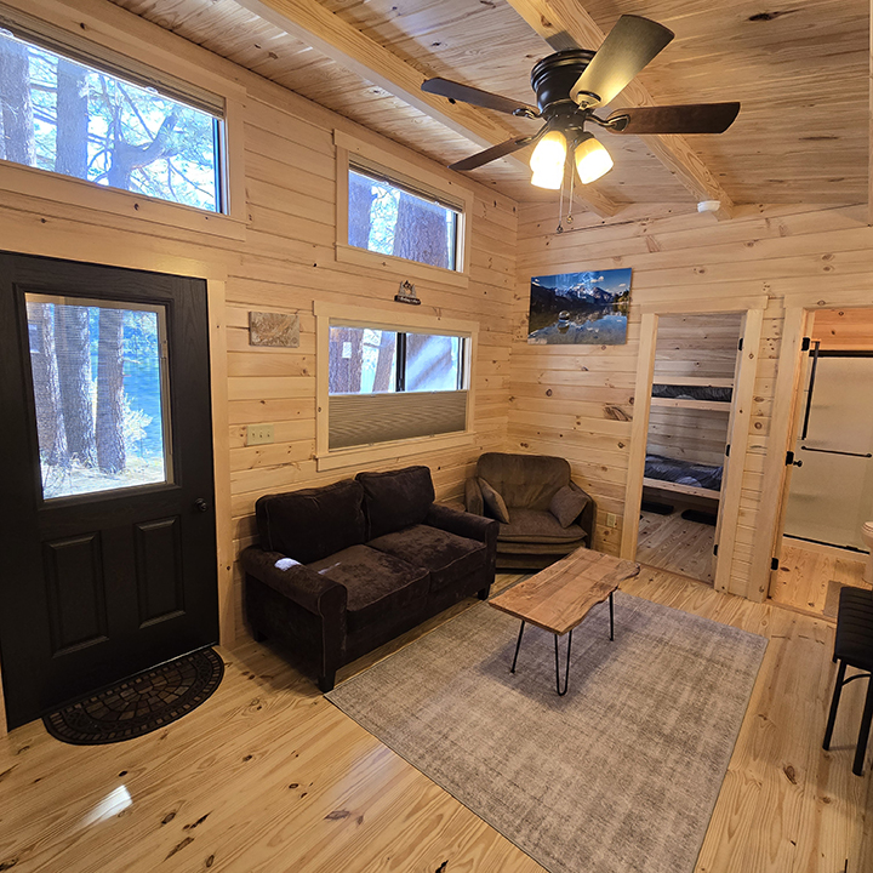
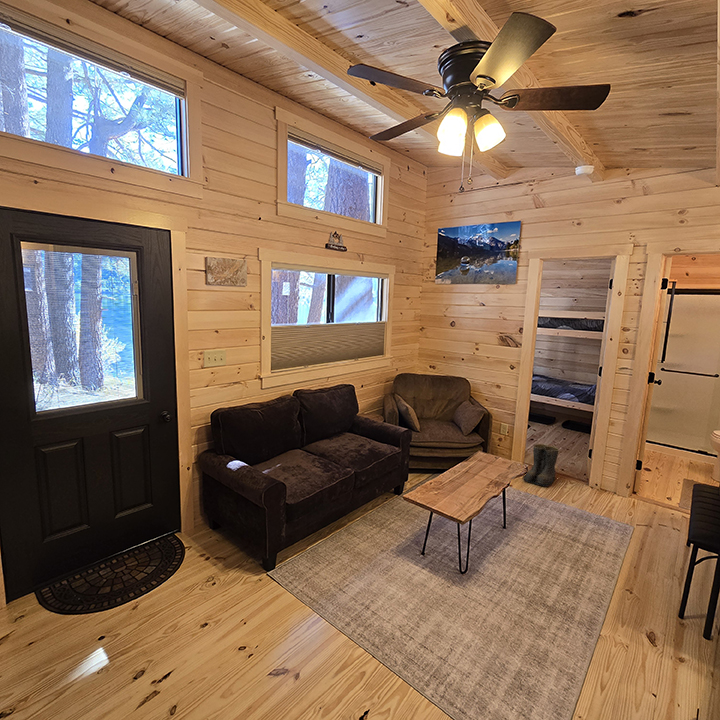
+ boots [522,443,560,487]
